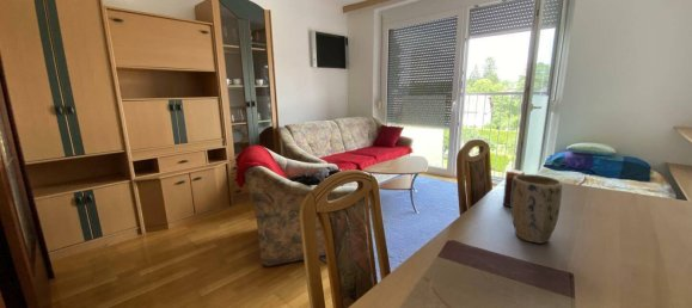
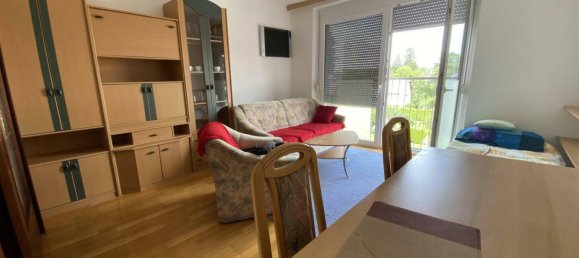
- plant pot [510,173,563,245]
- candle [502,168,526,209]
